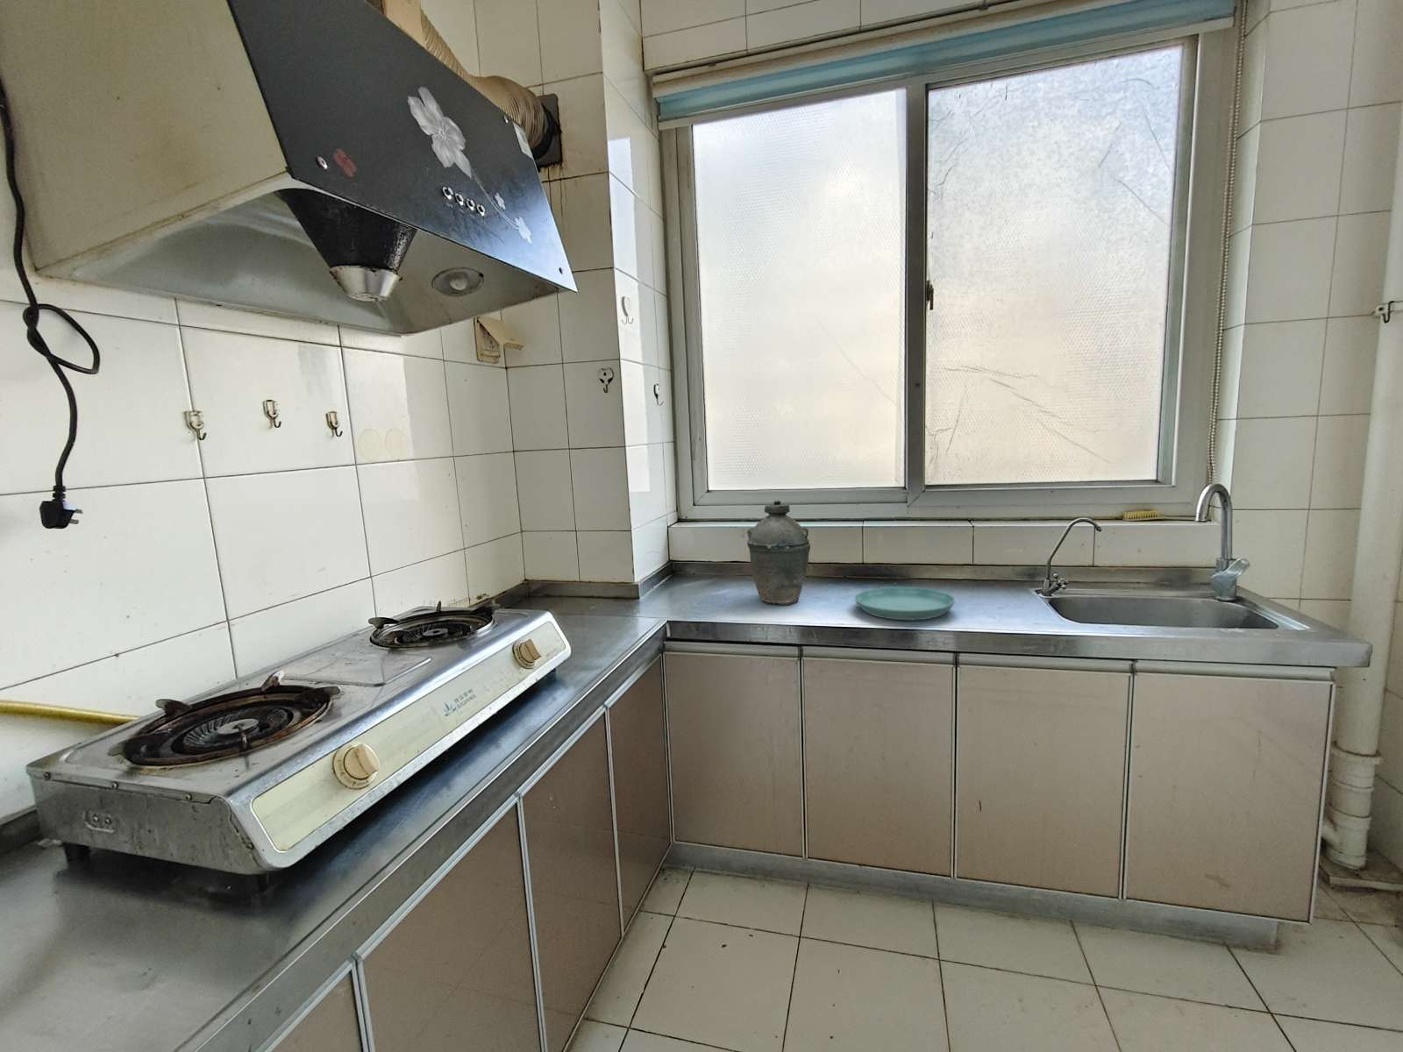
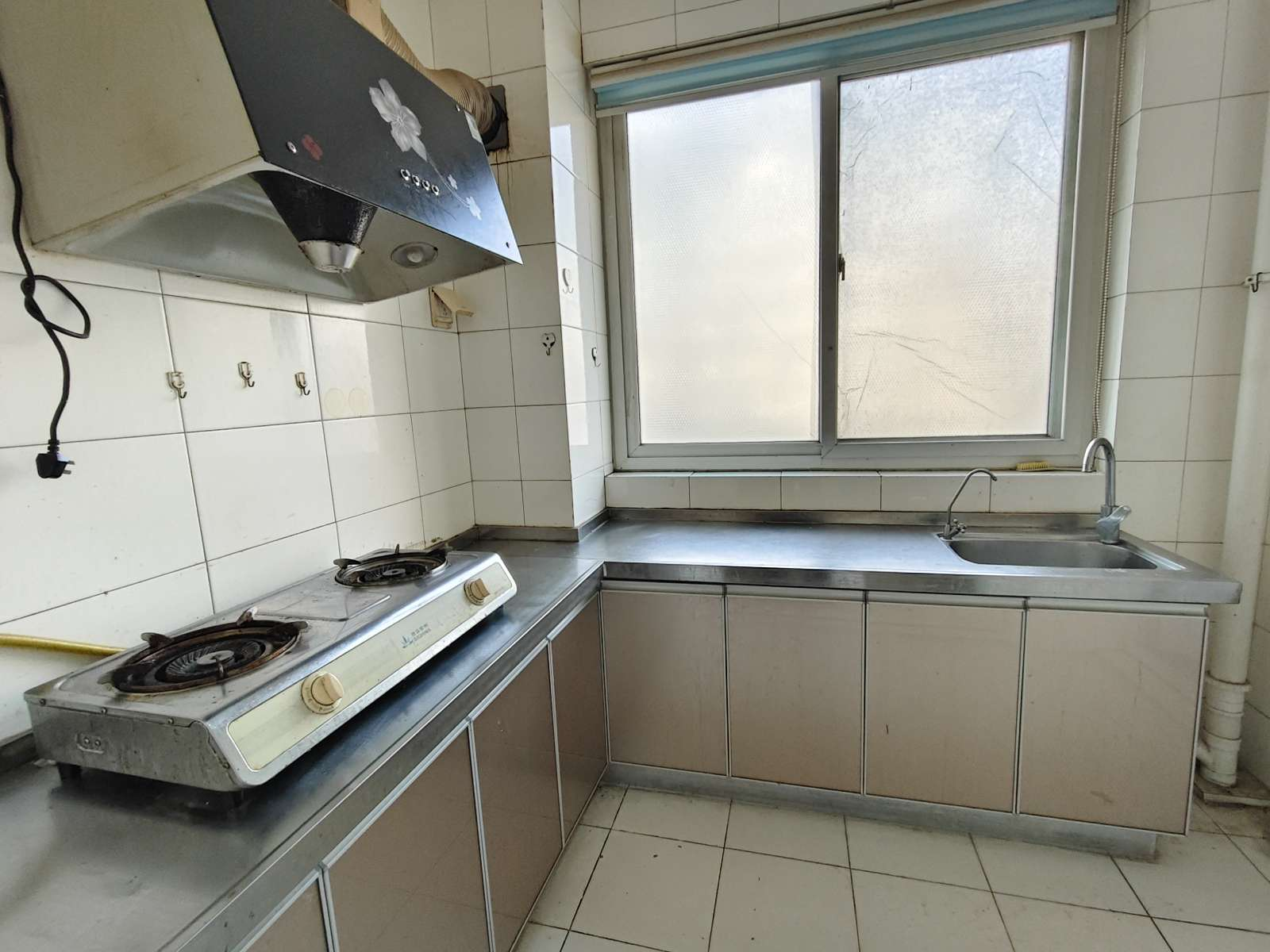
- kettle [746,498,811,606]
- saucer [854,587,956,621]
